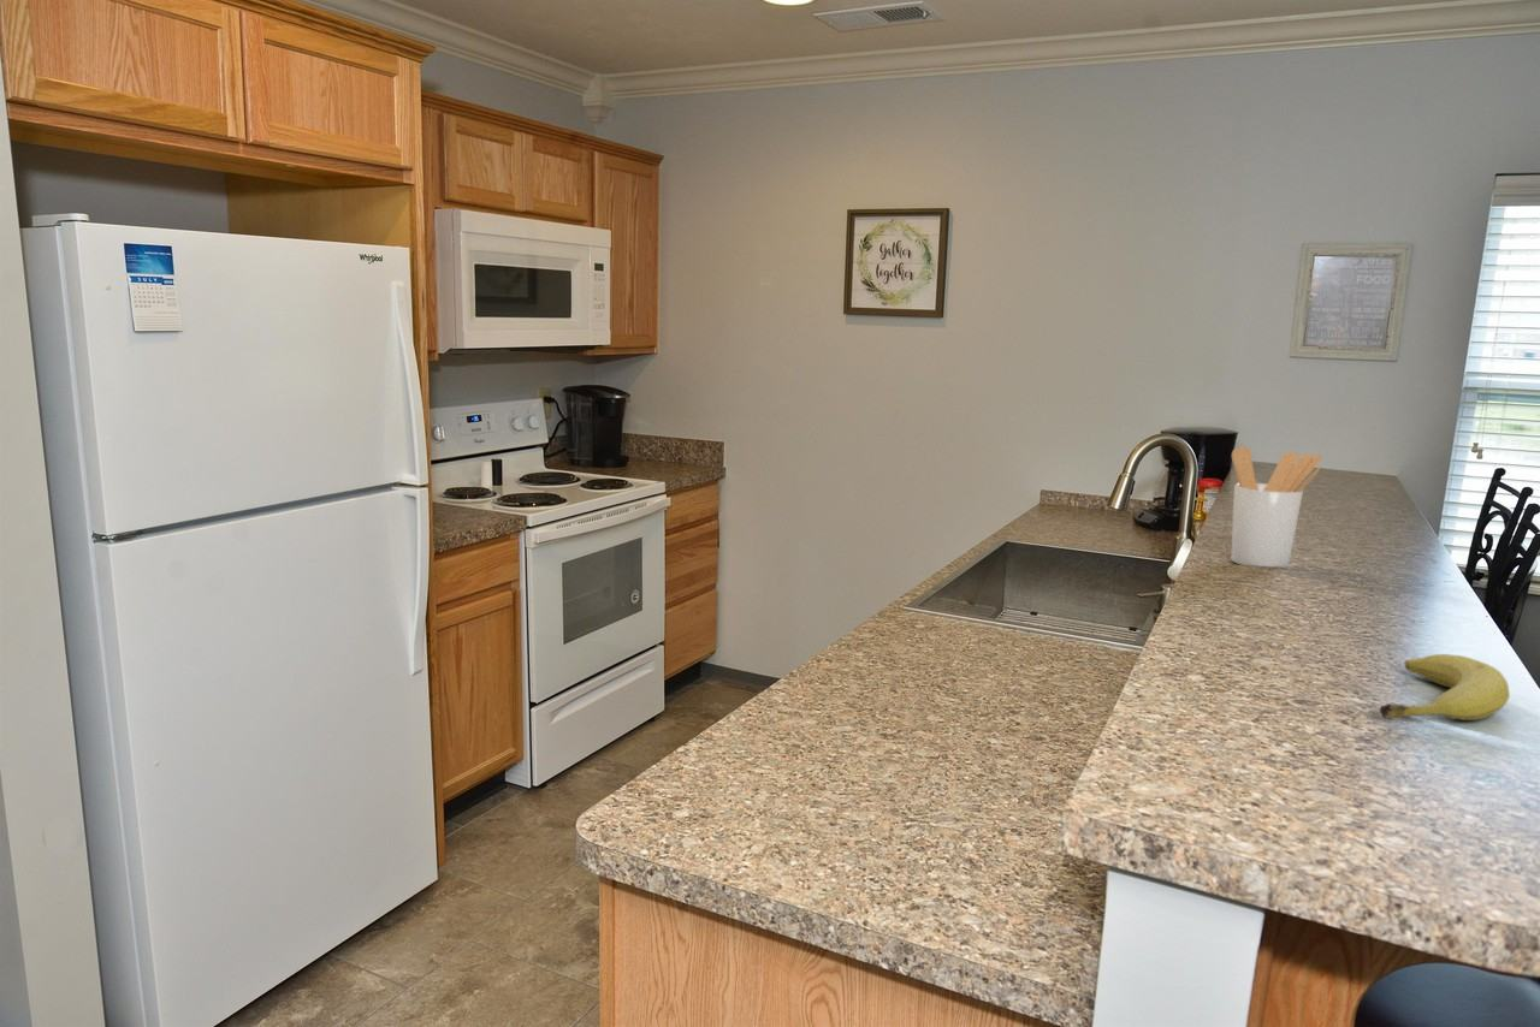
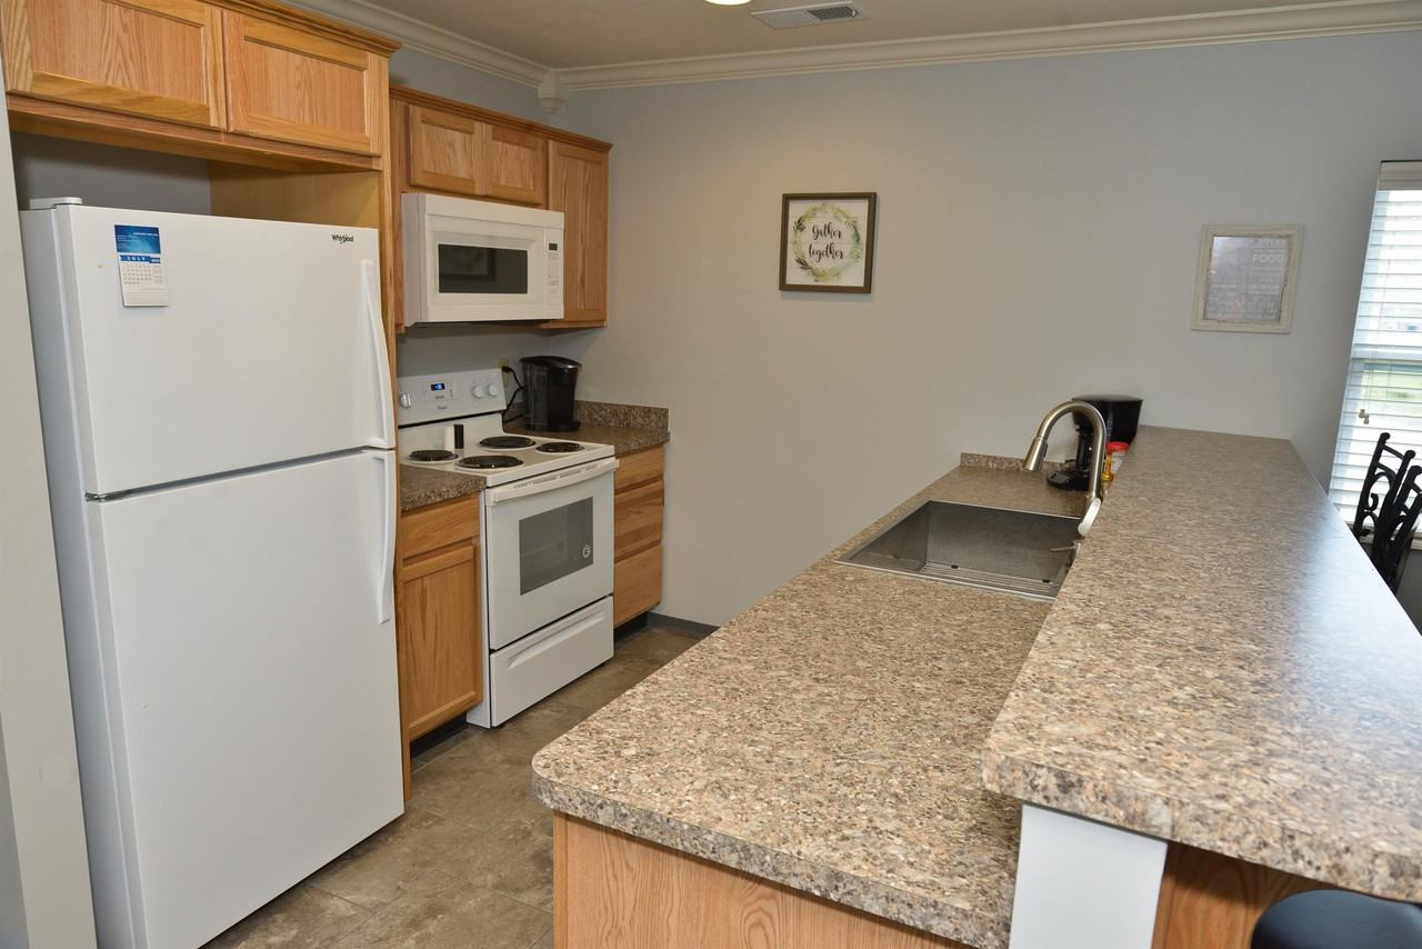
- fruit [1379,653,1511,722]
- utensil holder [1230,445,1323,569]
